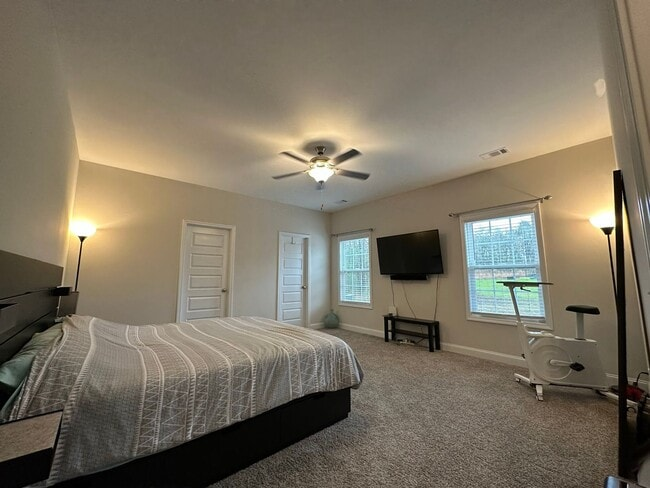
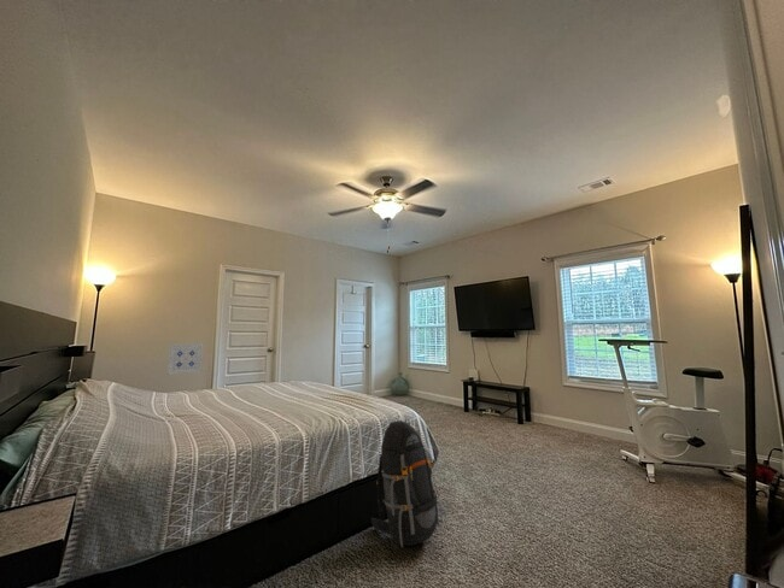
+ wall art [166,342,204,376]
+ backpack [370,419,443,548]
